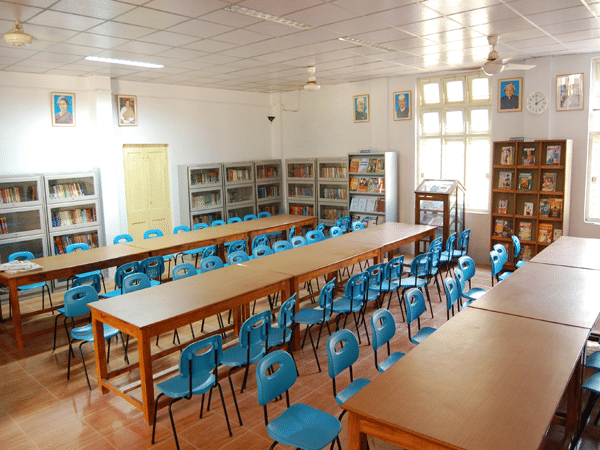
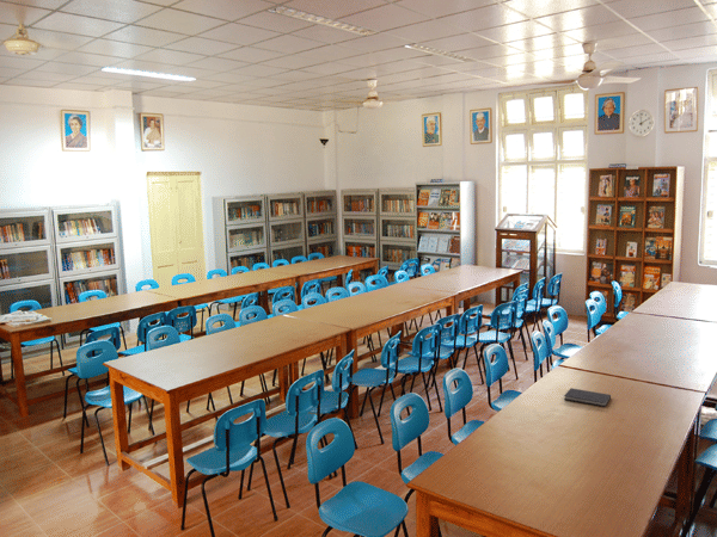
+ diary [563,387,612,408]
